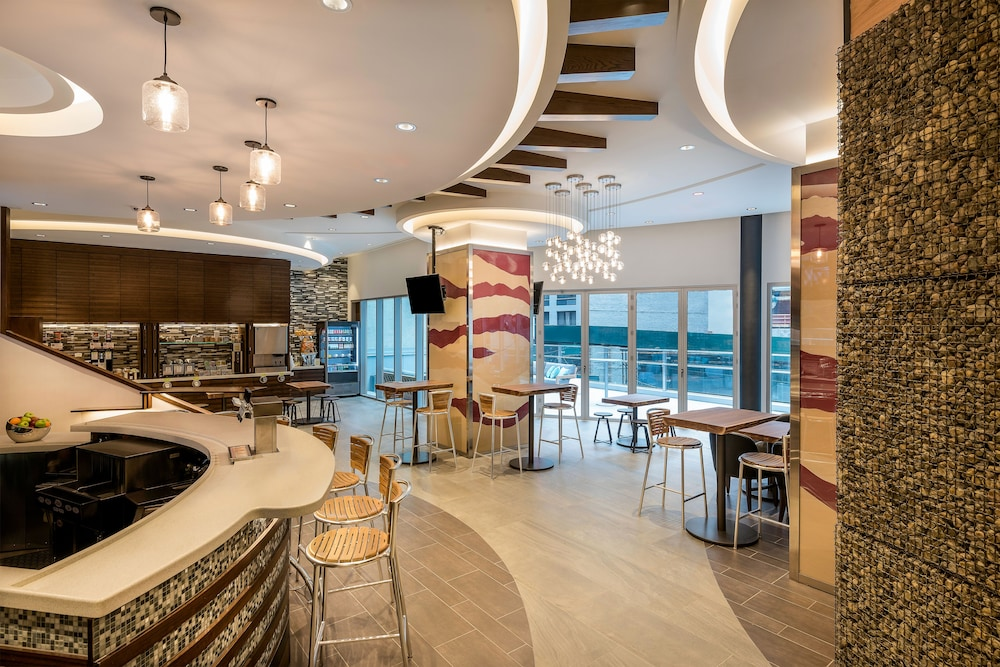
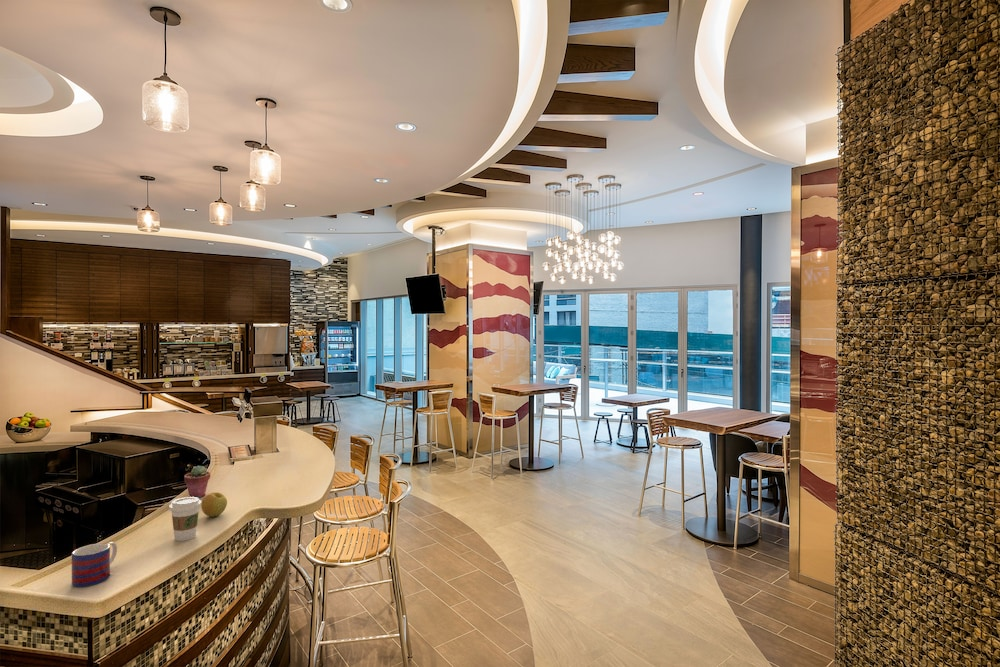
+ mug [71,541,118,588]
+ potted succulent [183,465,211,498]
+ coffee cup [168,496,202,542]
+ apple [200,491,228,518]
